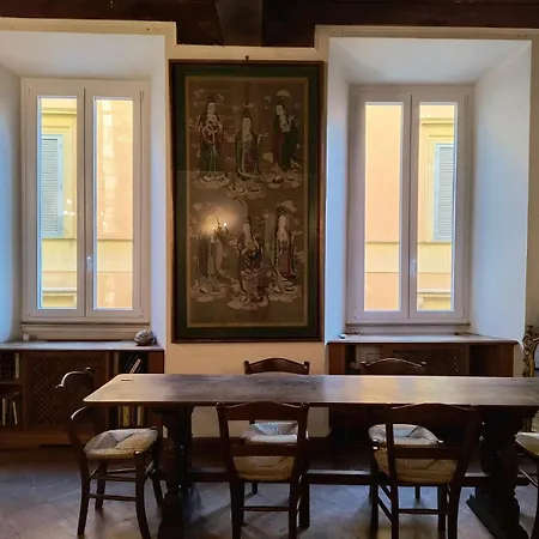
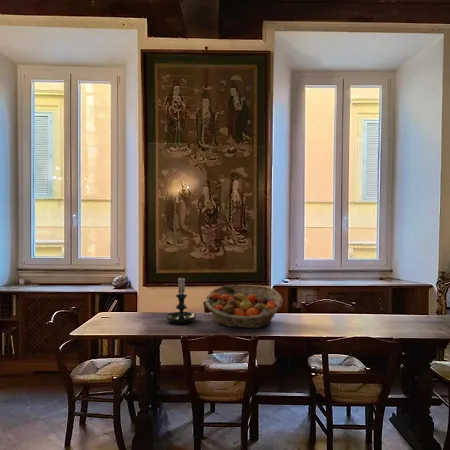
+ fruit basket [204,284,284,328]
+ candle holder [164,275,198,324]
